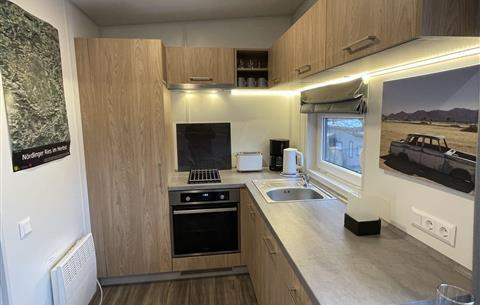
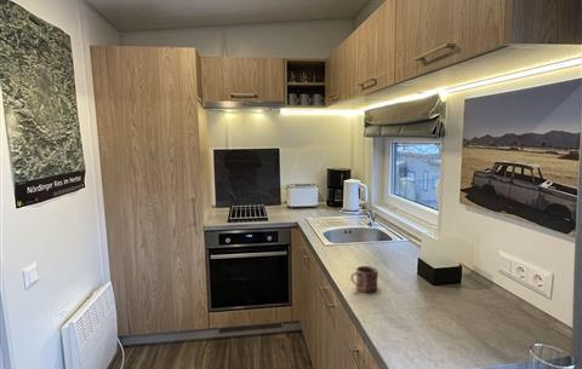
+ mug [349,265,380,294]
